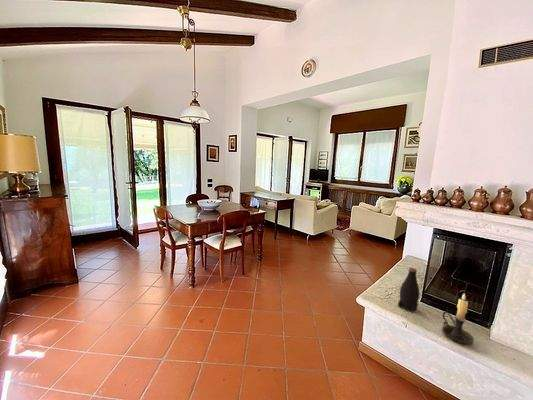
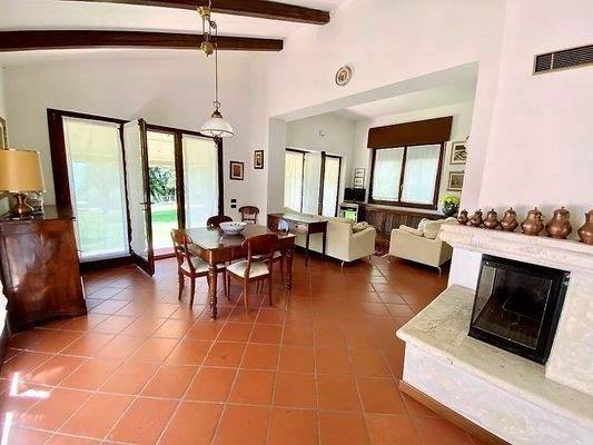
- bottle [397,267,421,314]
- candle holder [441,292,475,346]
